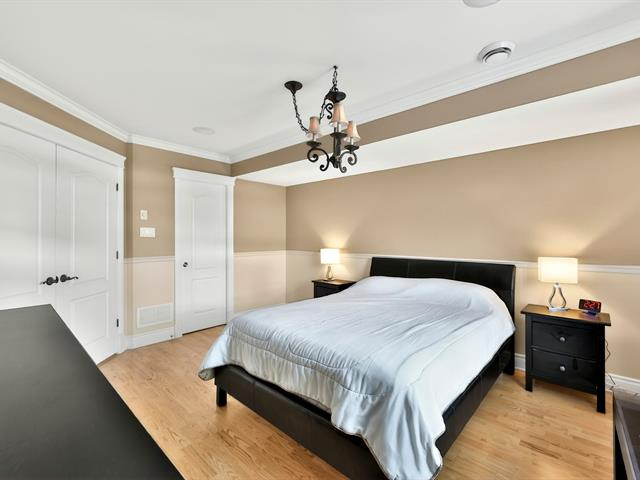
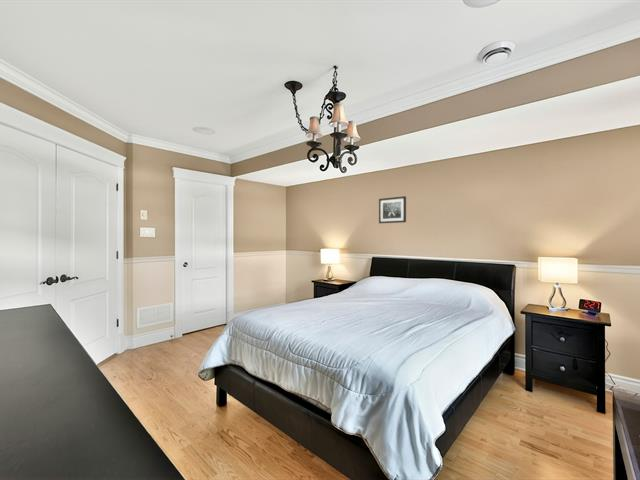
+ wall art [378,195,407,224]
